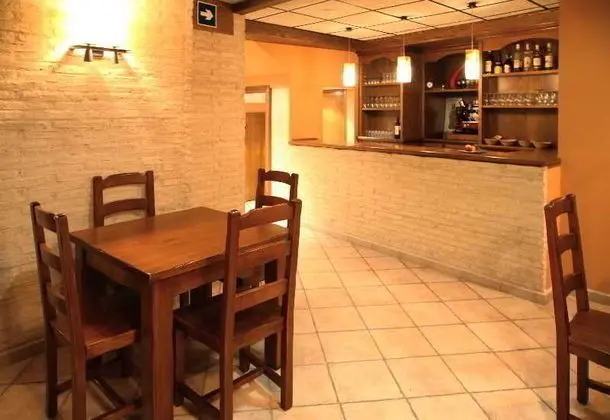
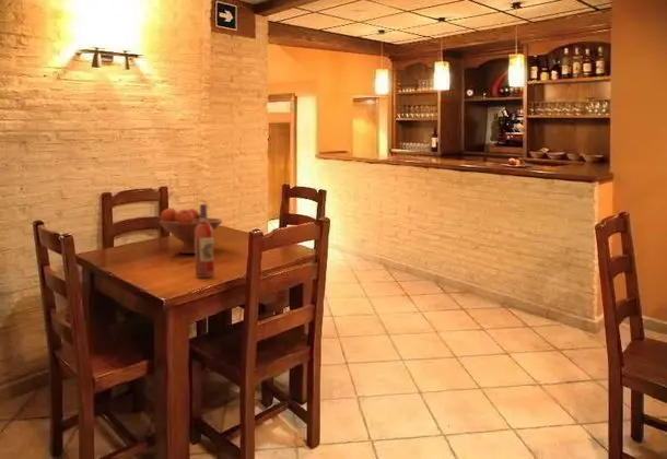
+ fruit bowl [157,207,223,255]
+ wine bottle [195,203,215,279]
